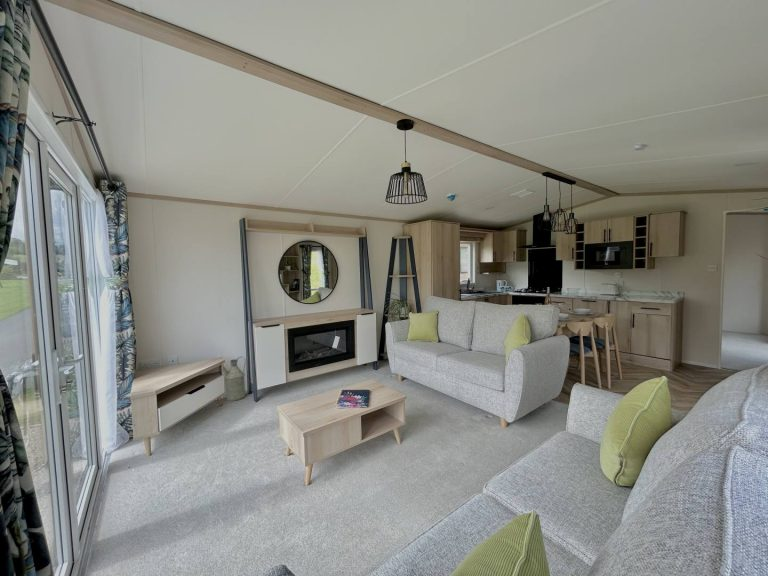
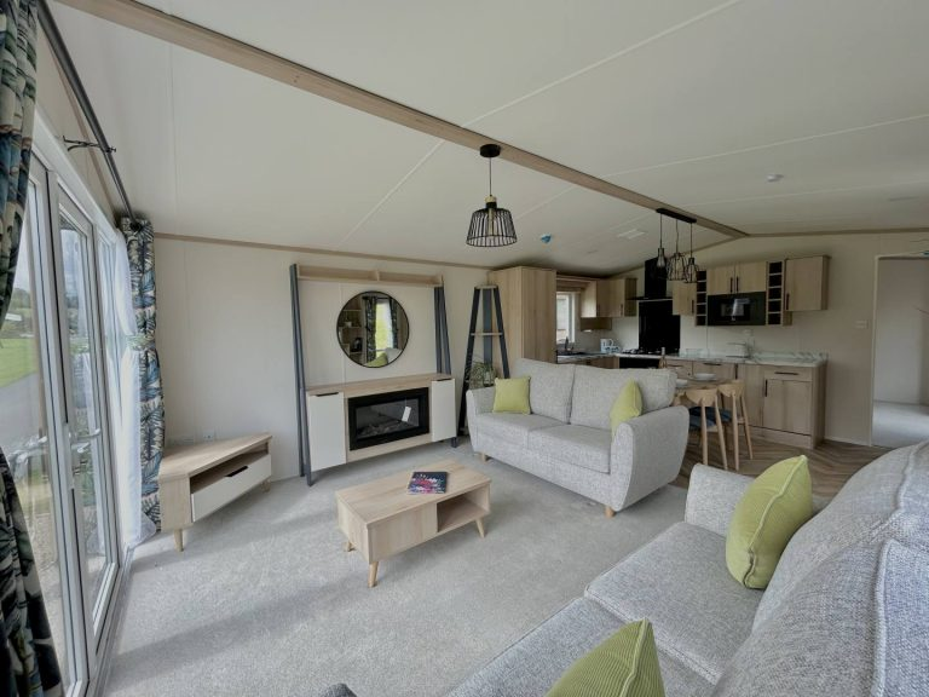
- watering can [222,356,247,402]
